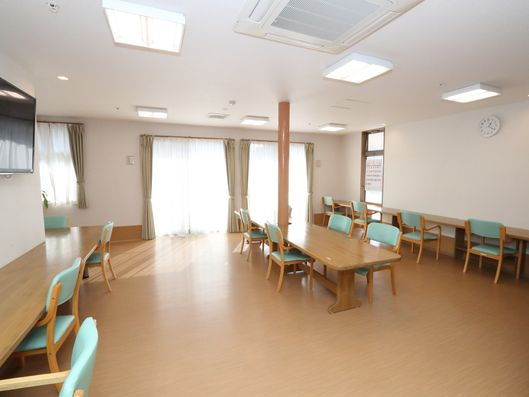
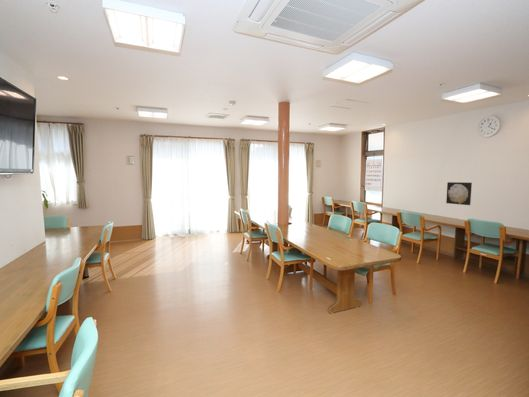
+ wall art [445,181,473,206]
